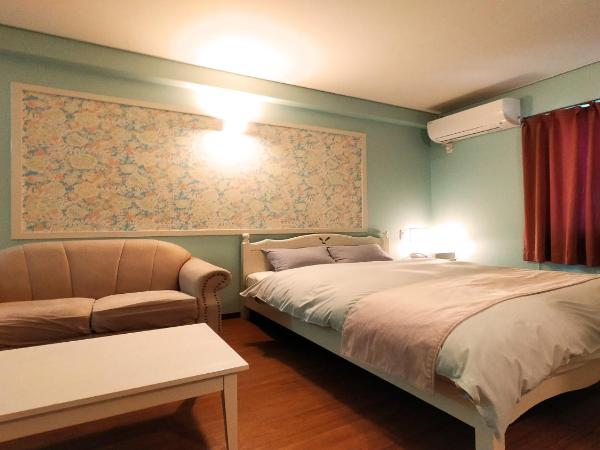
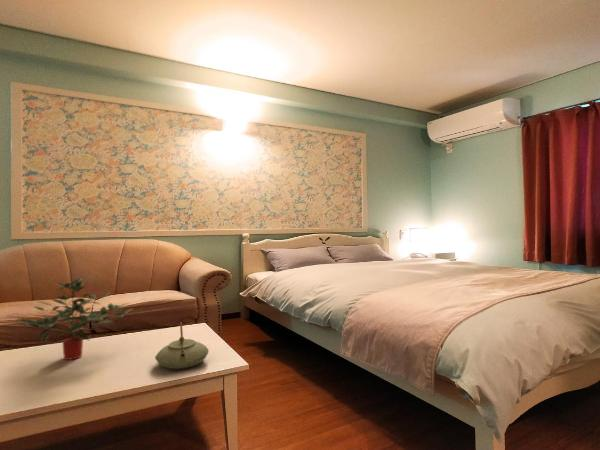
+ potted plant [16,276,133,361]
+ teapot [154,322,210,370]
